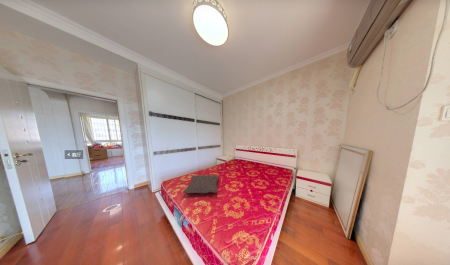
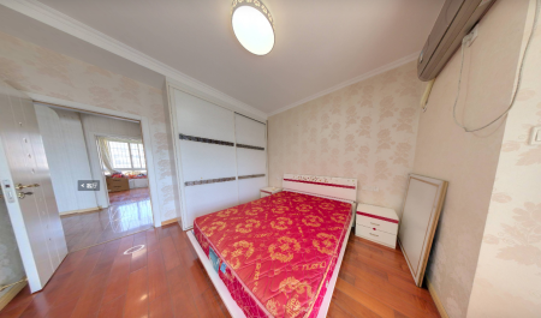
- pillow [182,174,220,194]
